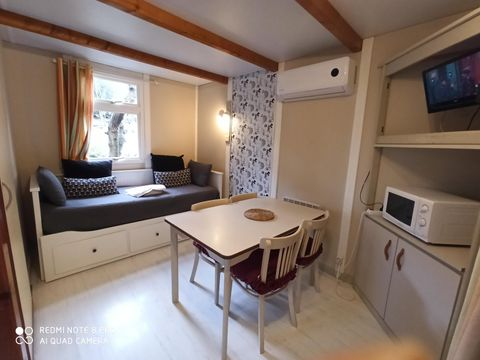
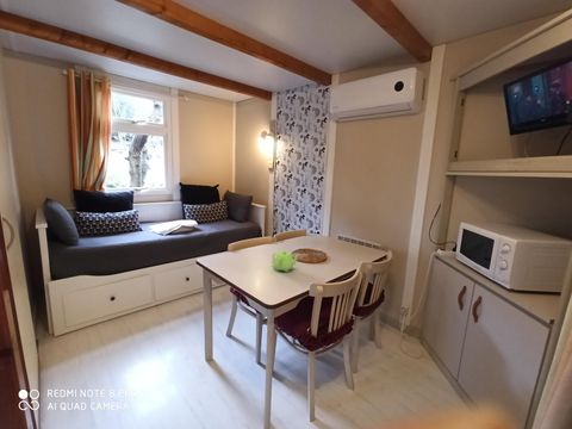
+ teapot [271,250,300,273]
